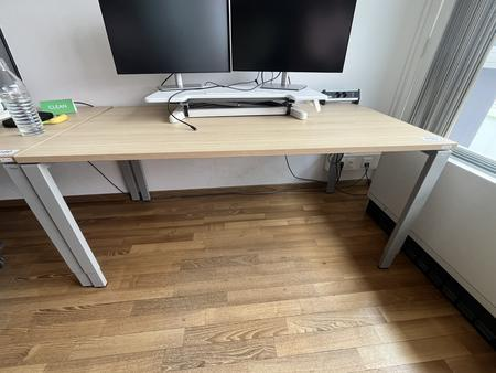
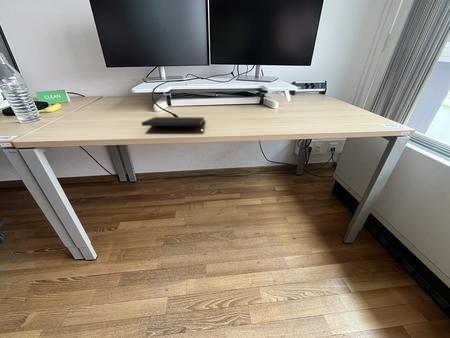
+ notepad [140,116,206,135]
